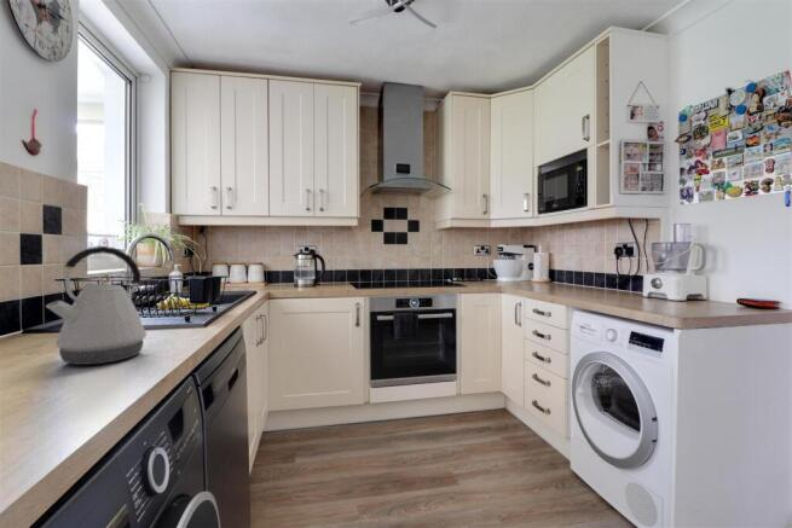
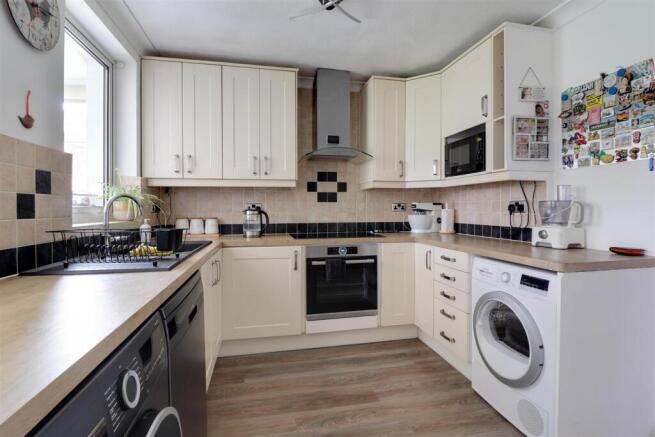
- kettle [45,245,148,366]
